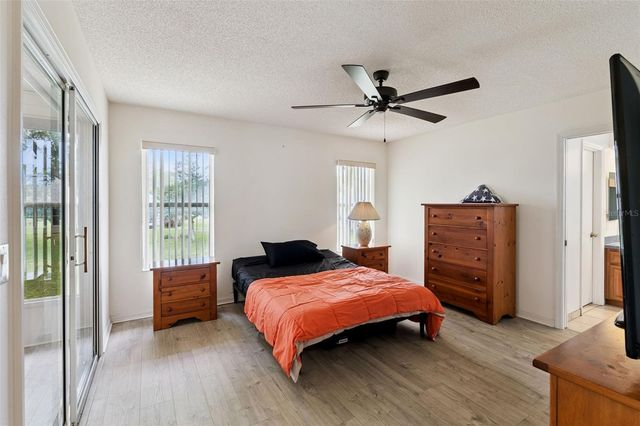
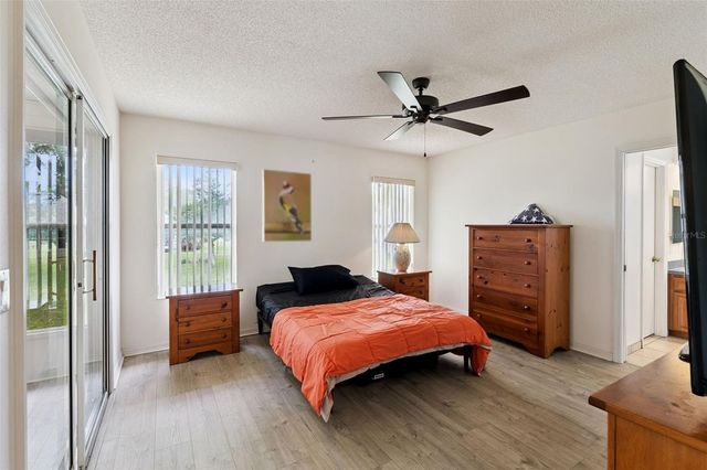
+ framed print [261,168,313,243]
